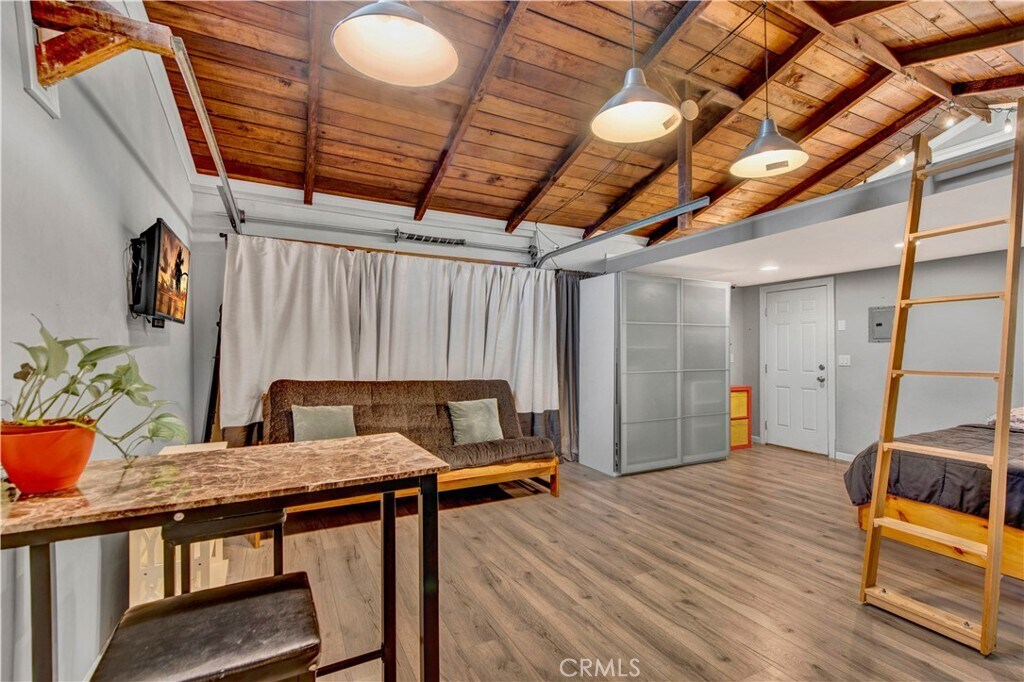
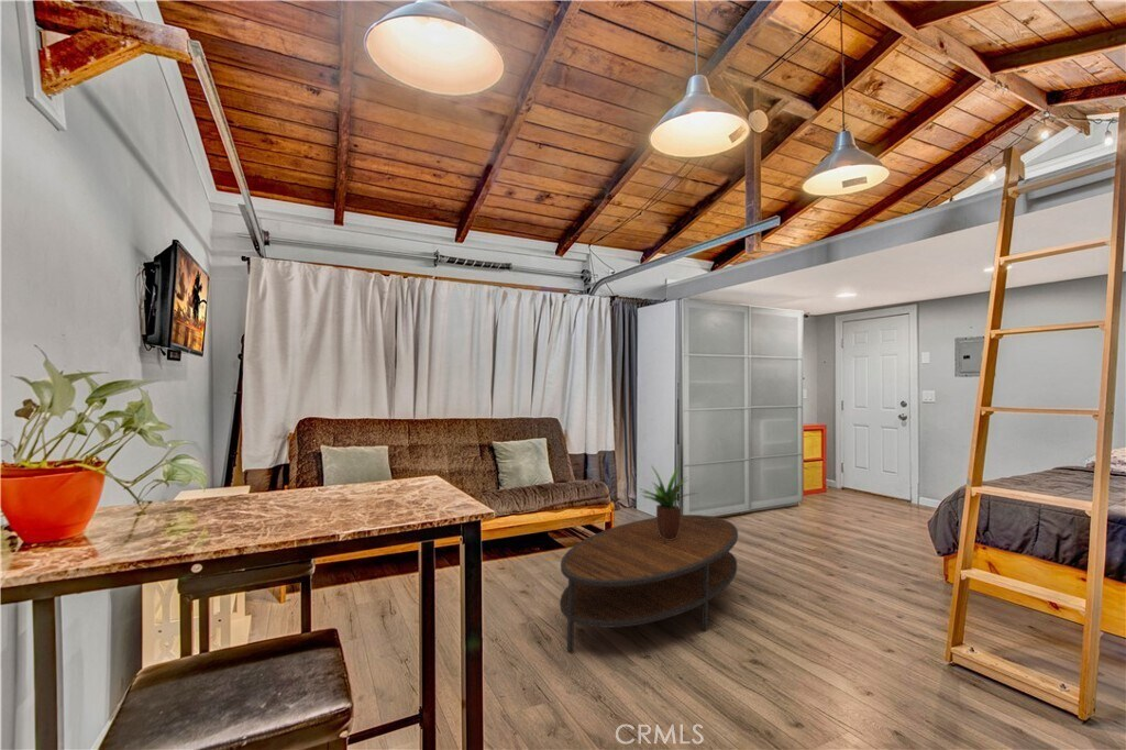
+ coffee table [559,514,739,655]
+ potted plant [638,464,698,540]
